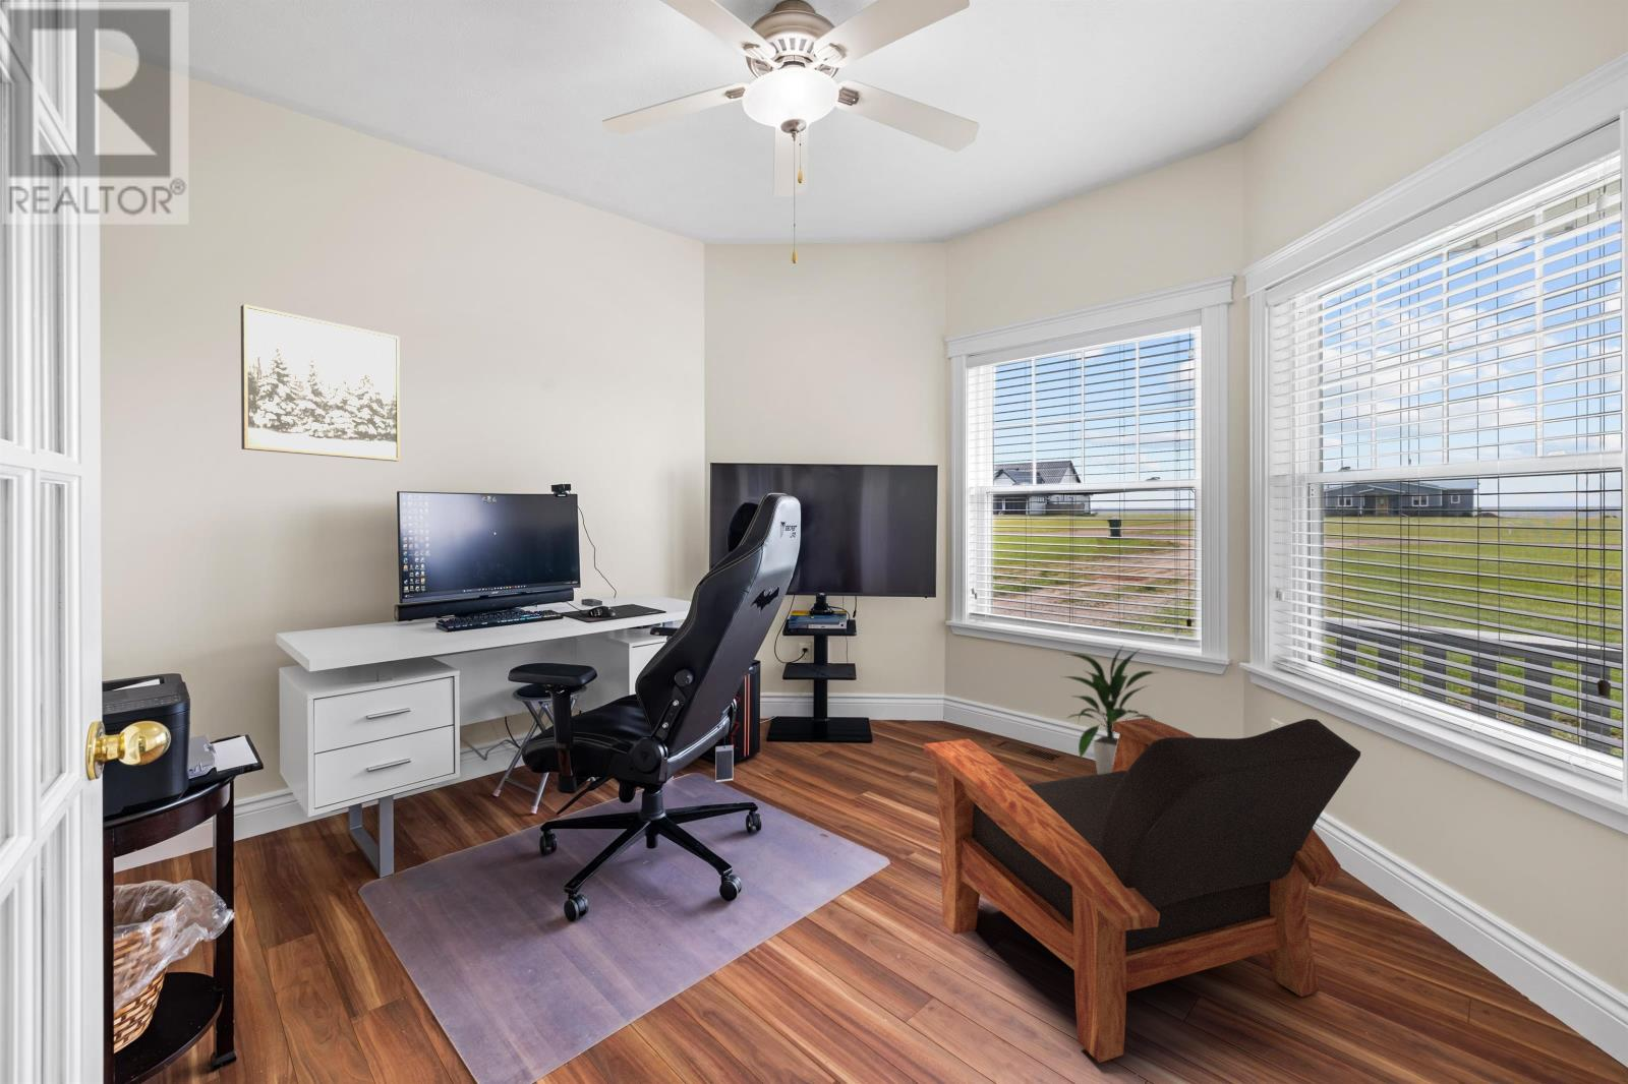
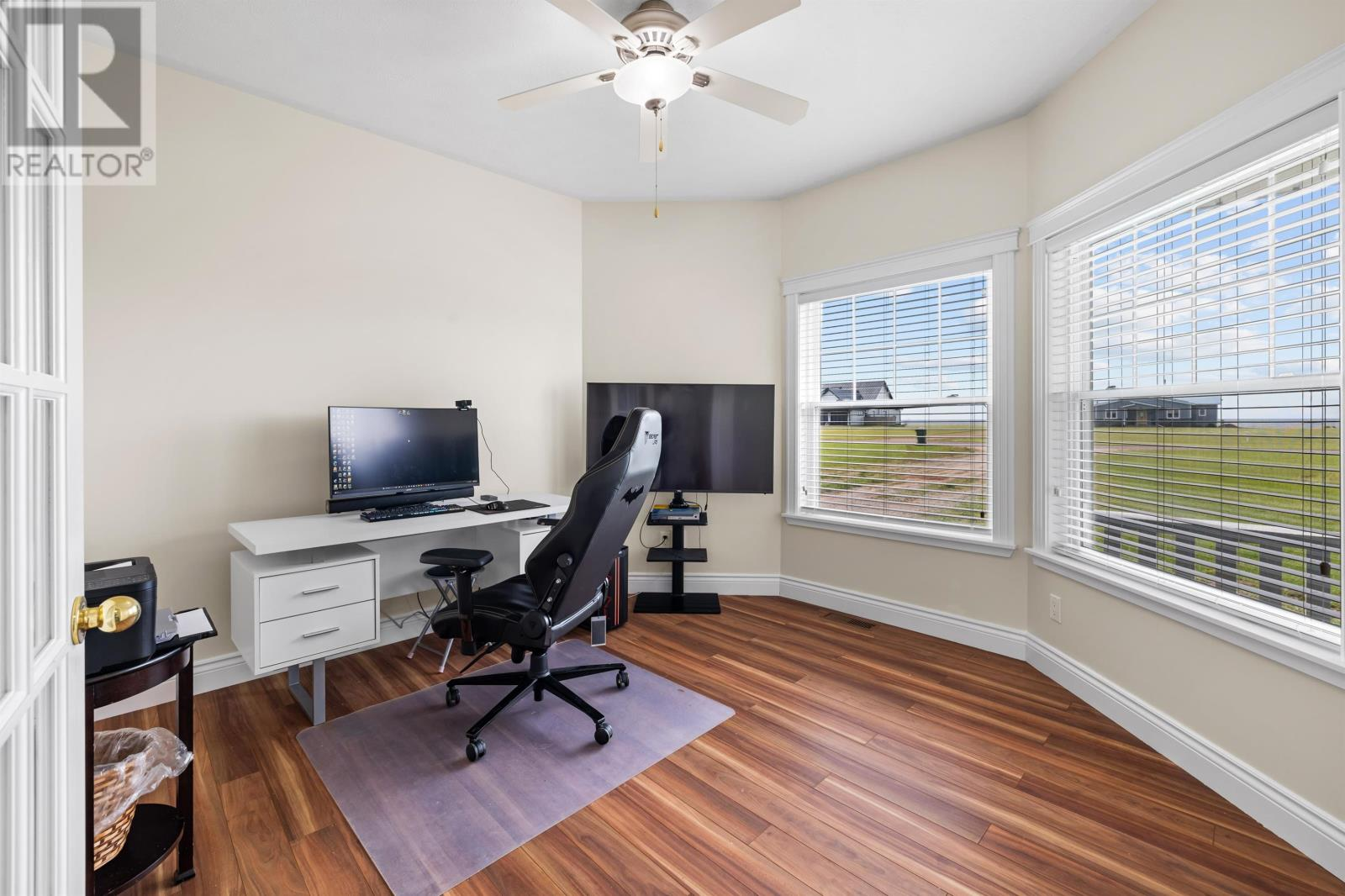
- indoor plant [1060,644,1158,774]
- armchair [922,717,1362,1063]
- wall art [240,302,401,462]
